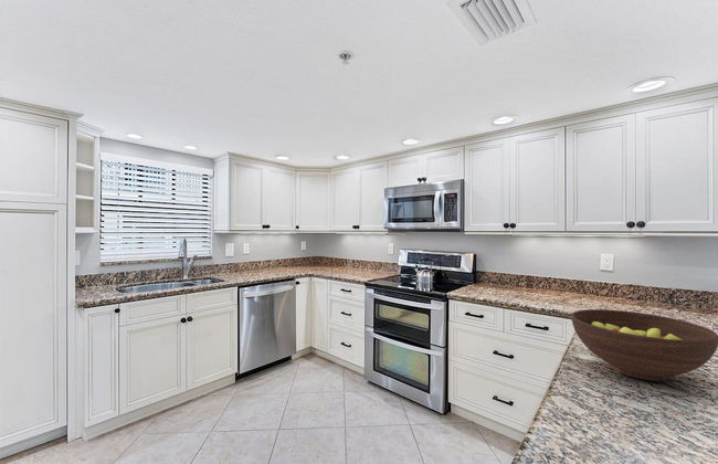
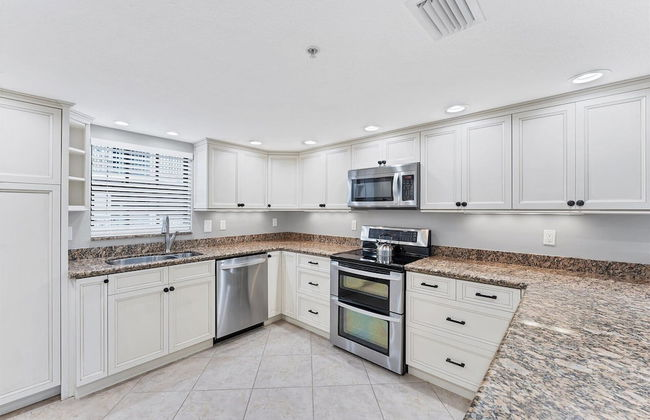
- fruit bowl [570,308,718,382]
